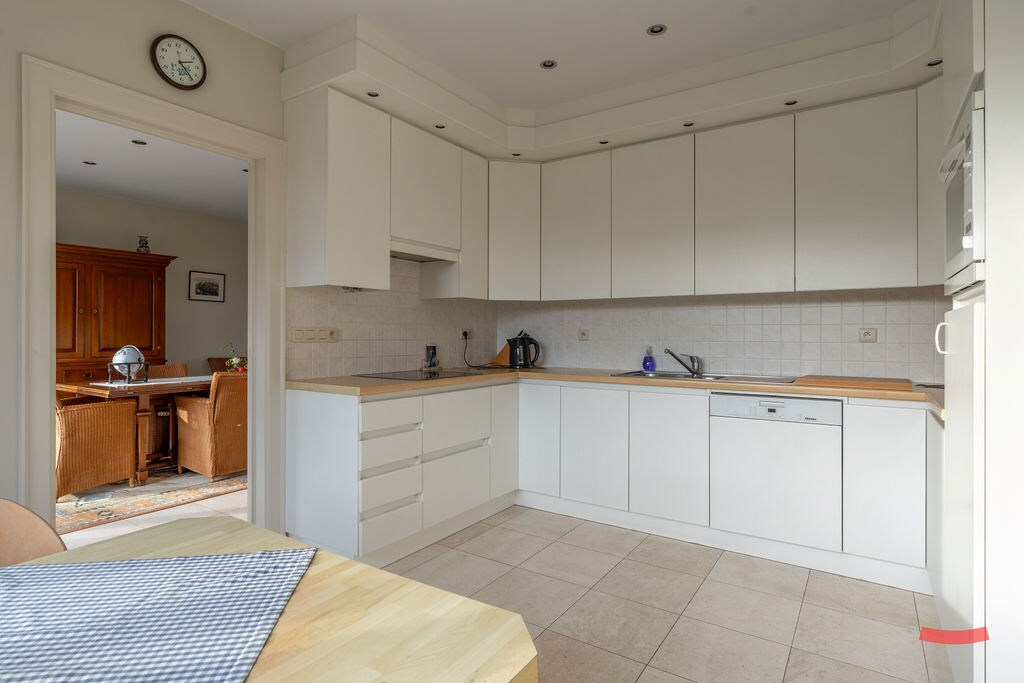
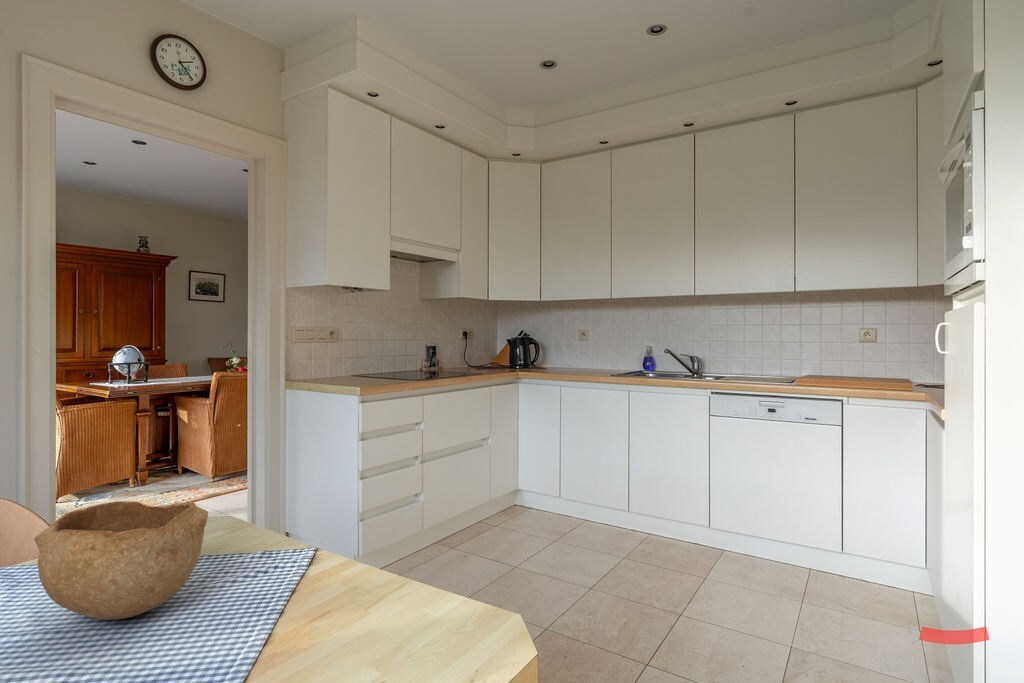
+ bowl [33,500,209,621]
